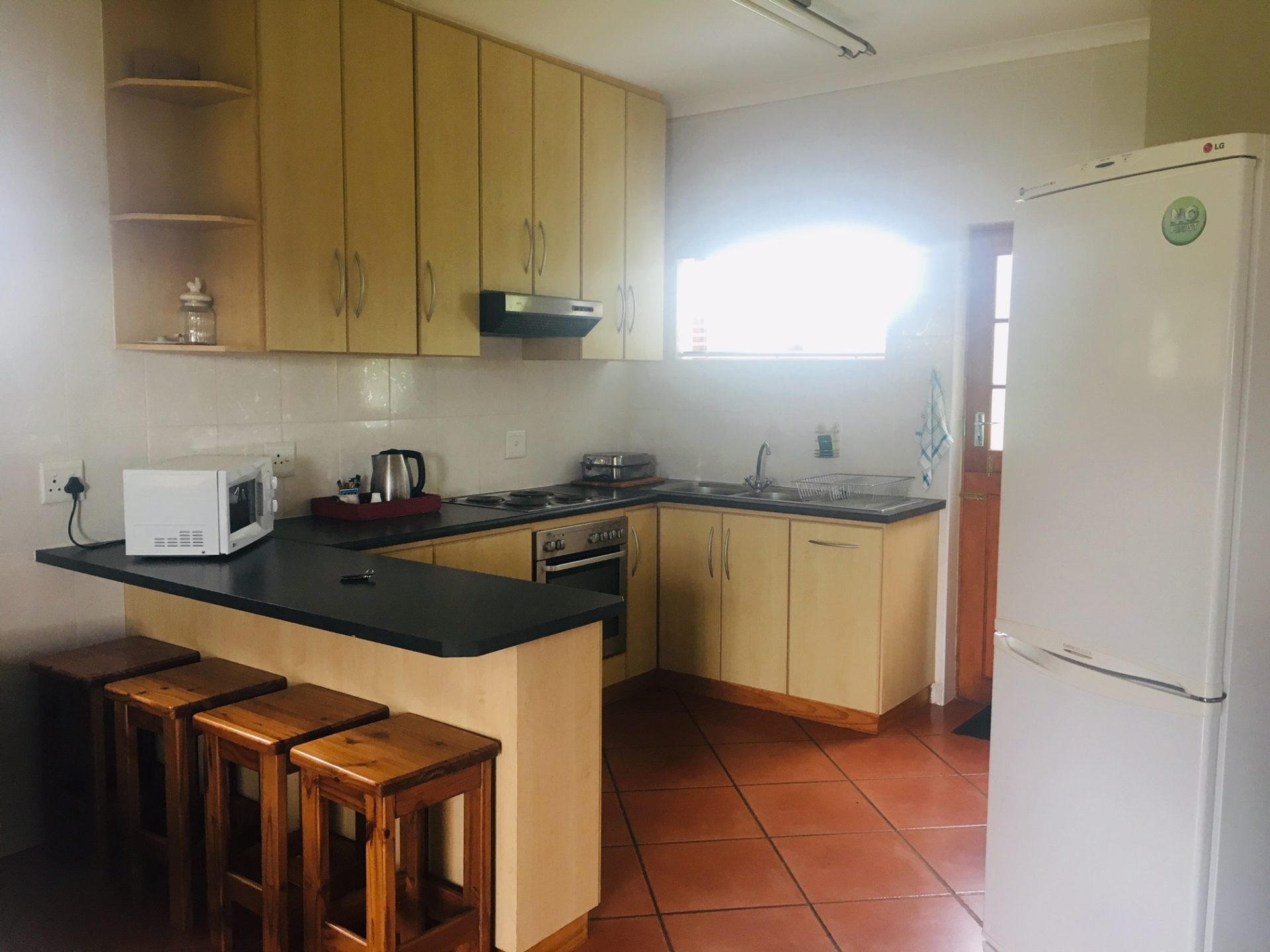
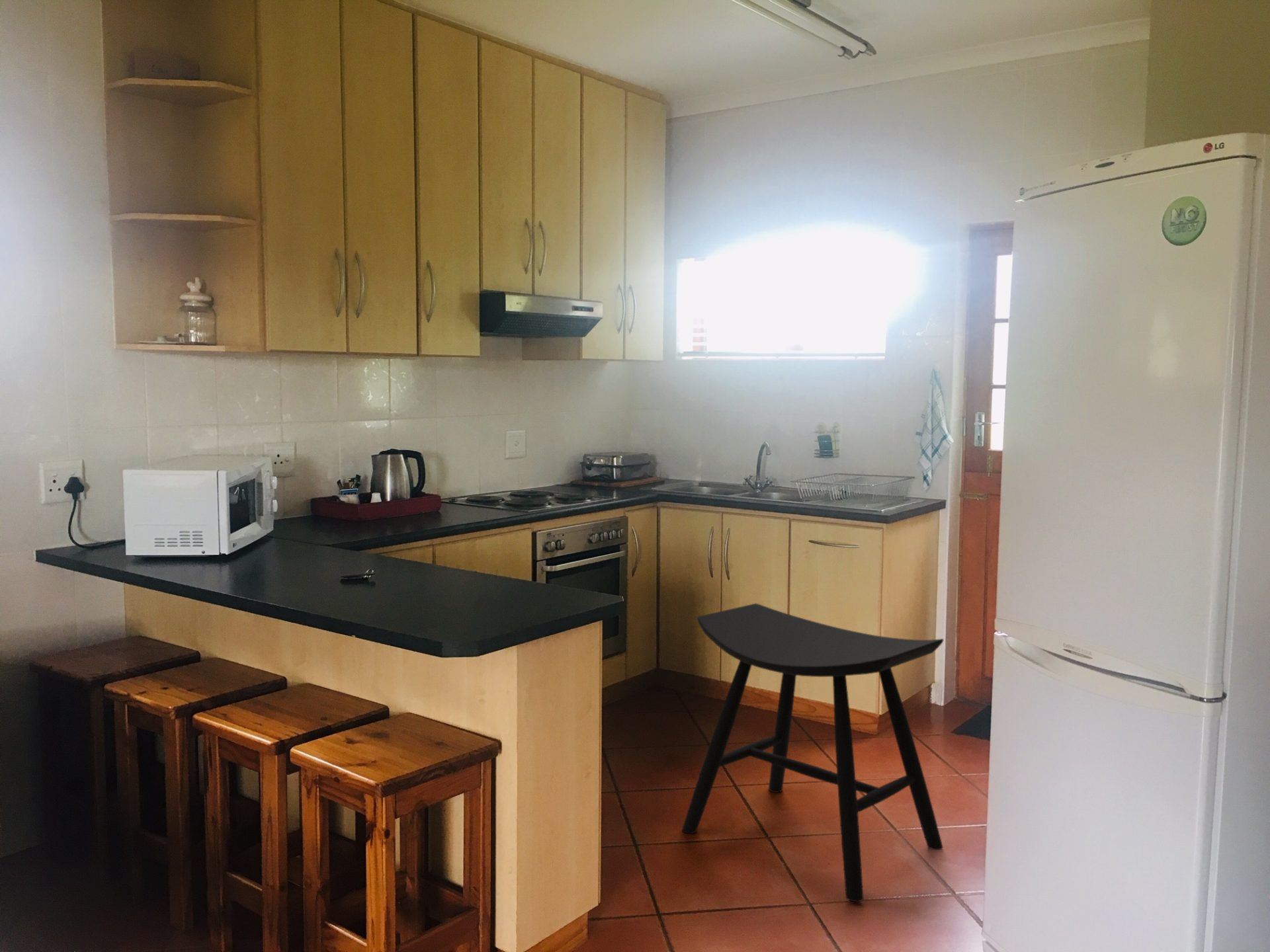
+ stool [681,603,944,902]
